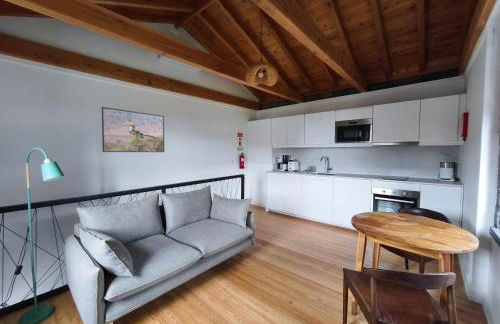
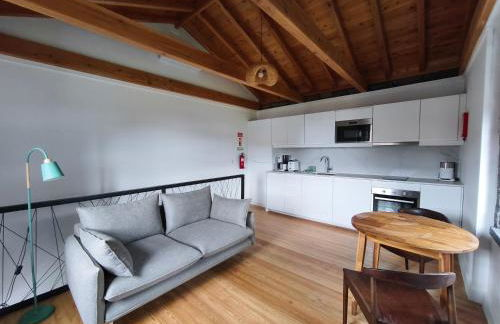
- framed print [101,106,165,153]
